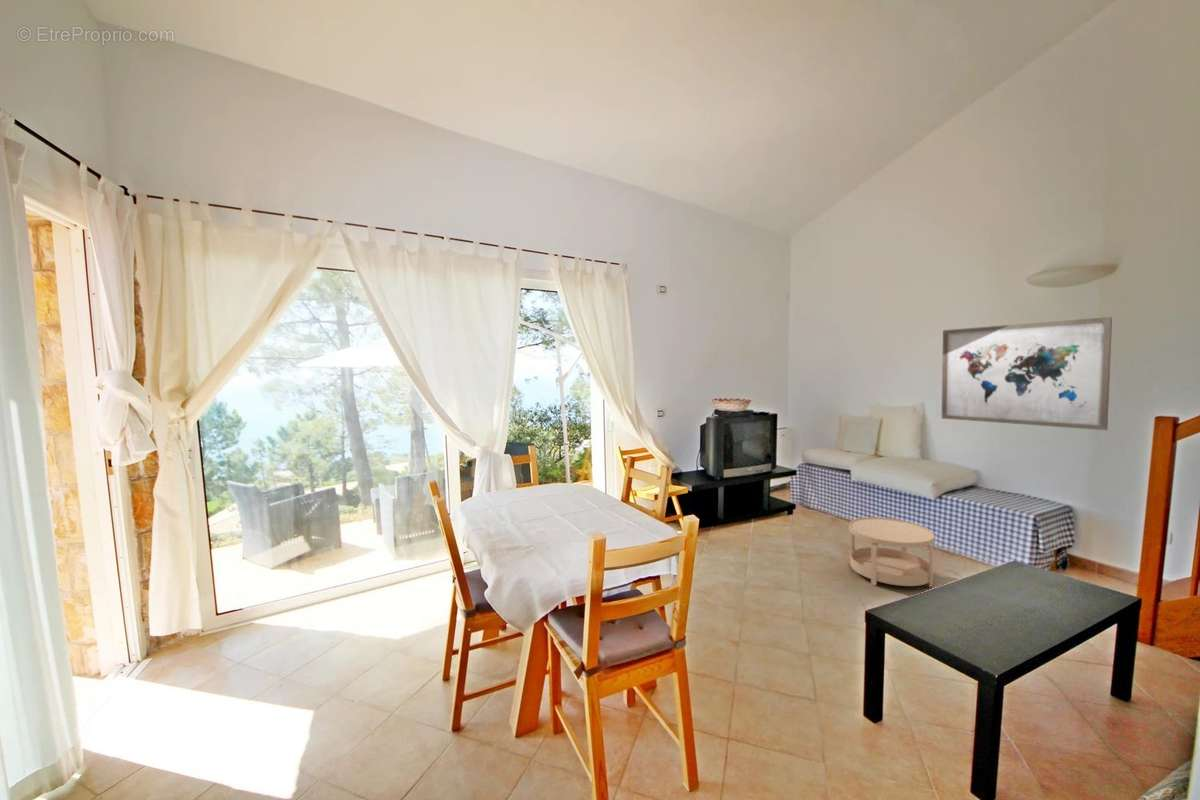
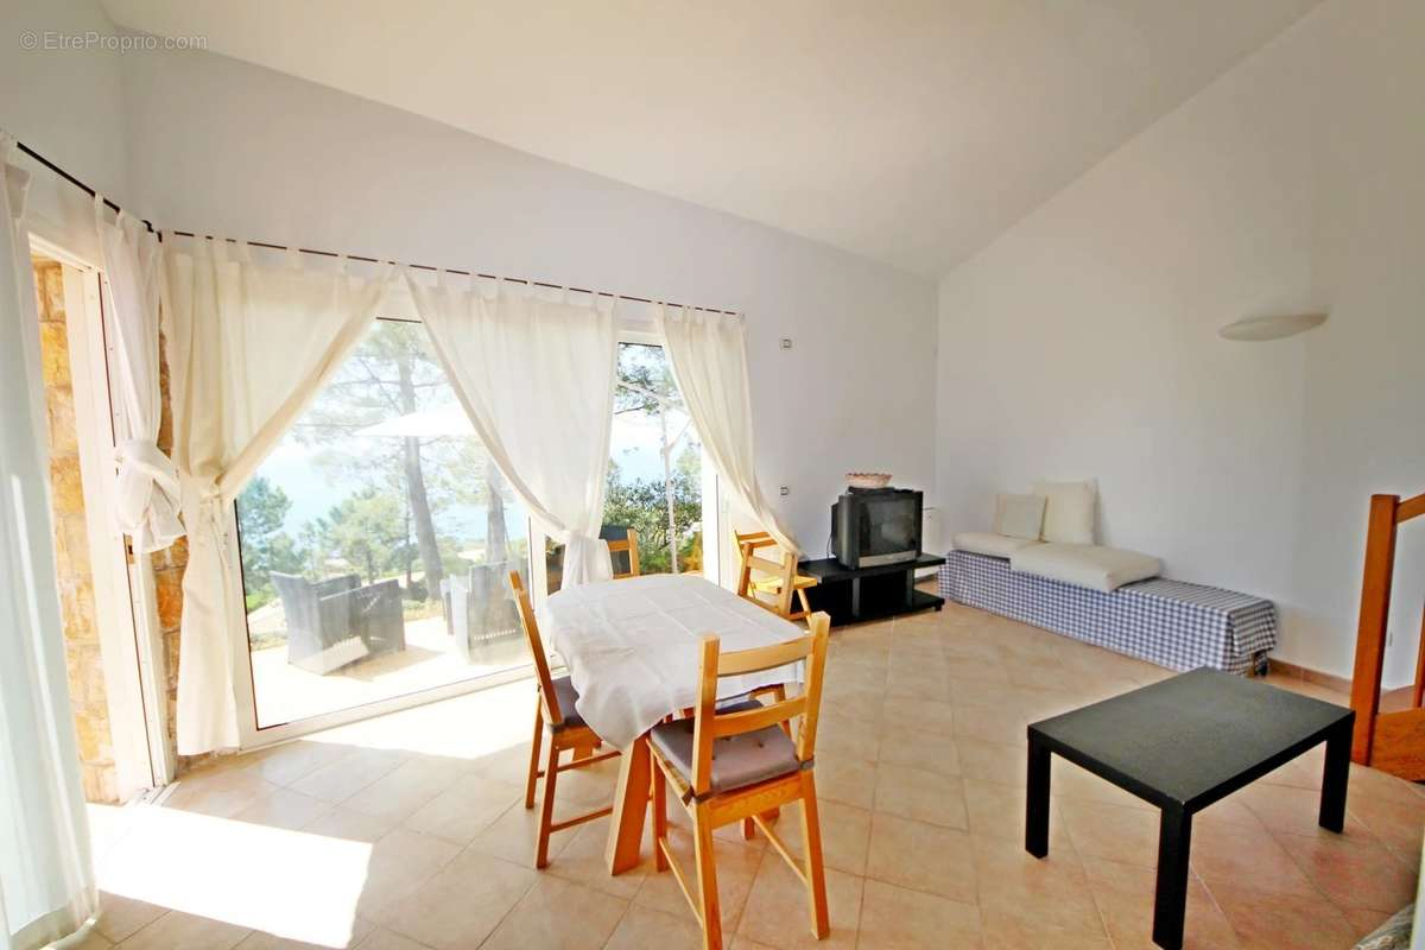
- side table [848,516,935,588]
- wall art [941,316,1113,431]
